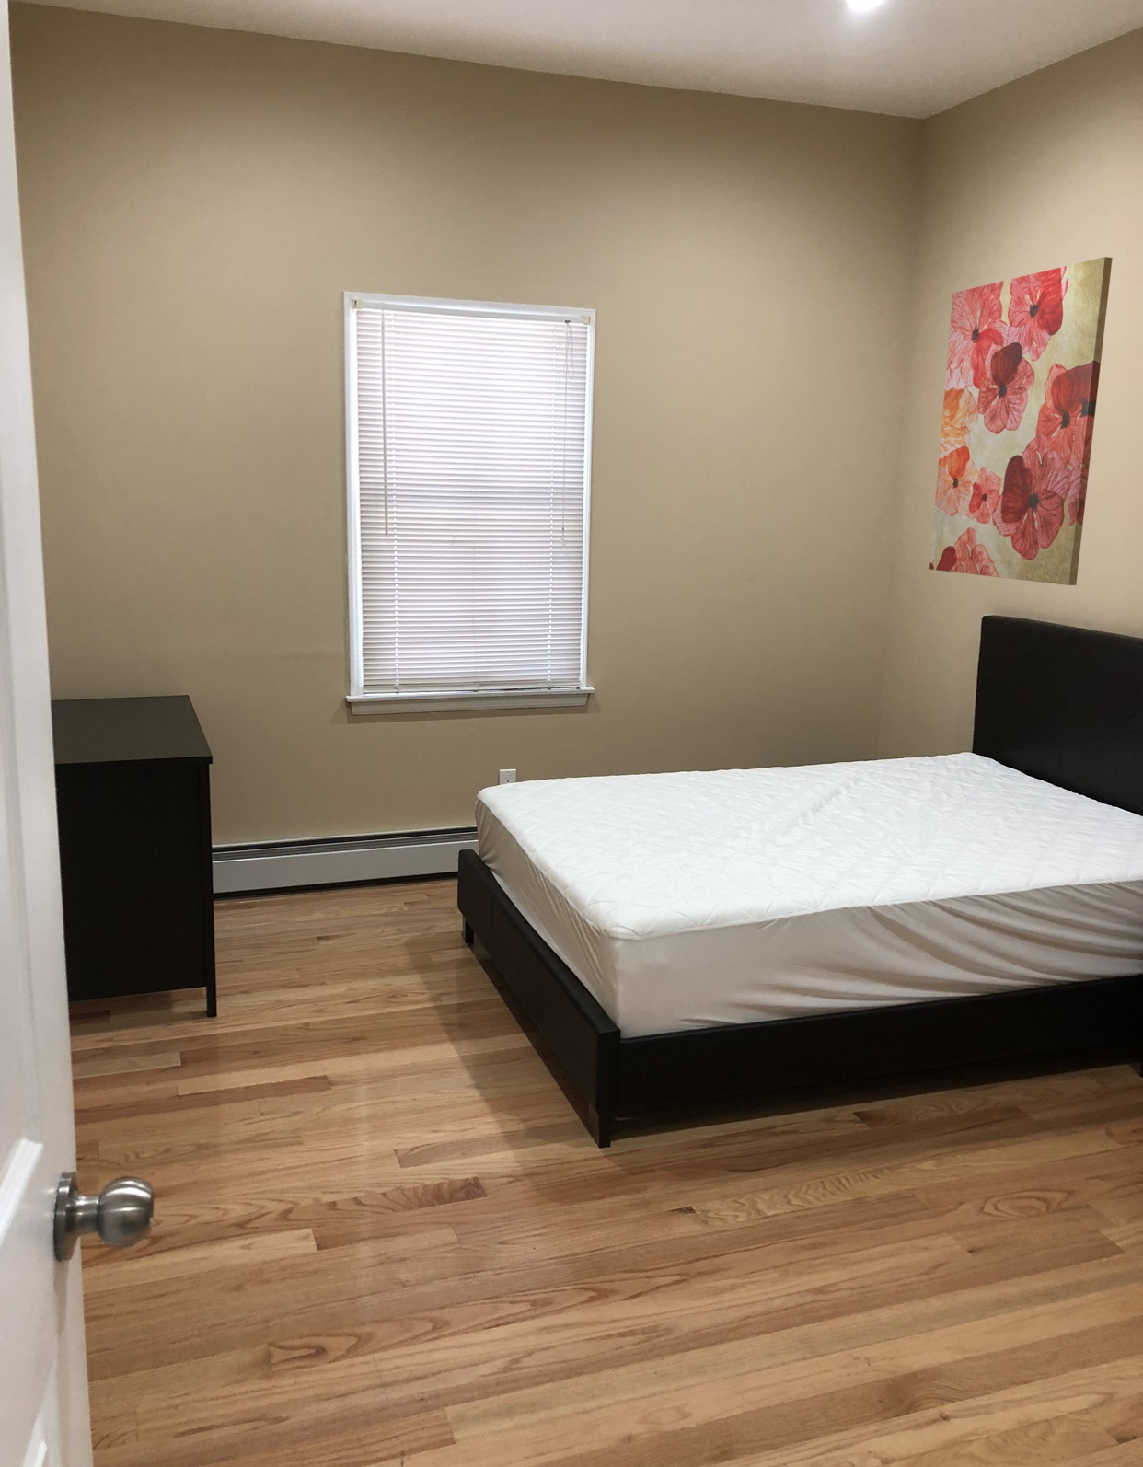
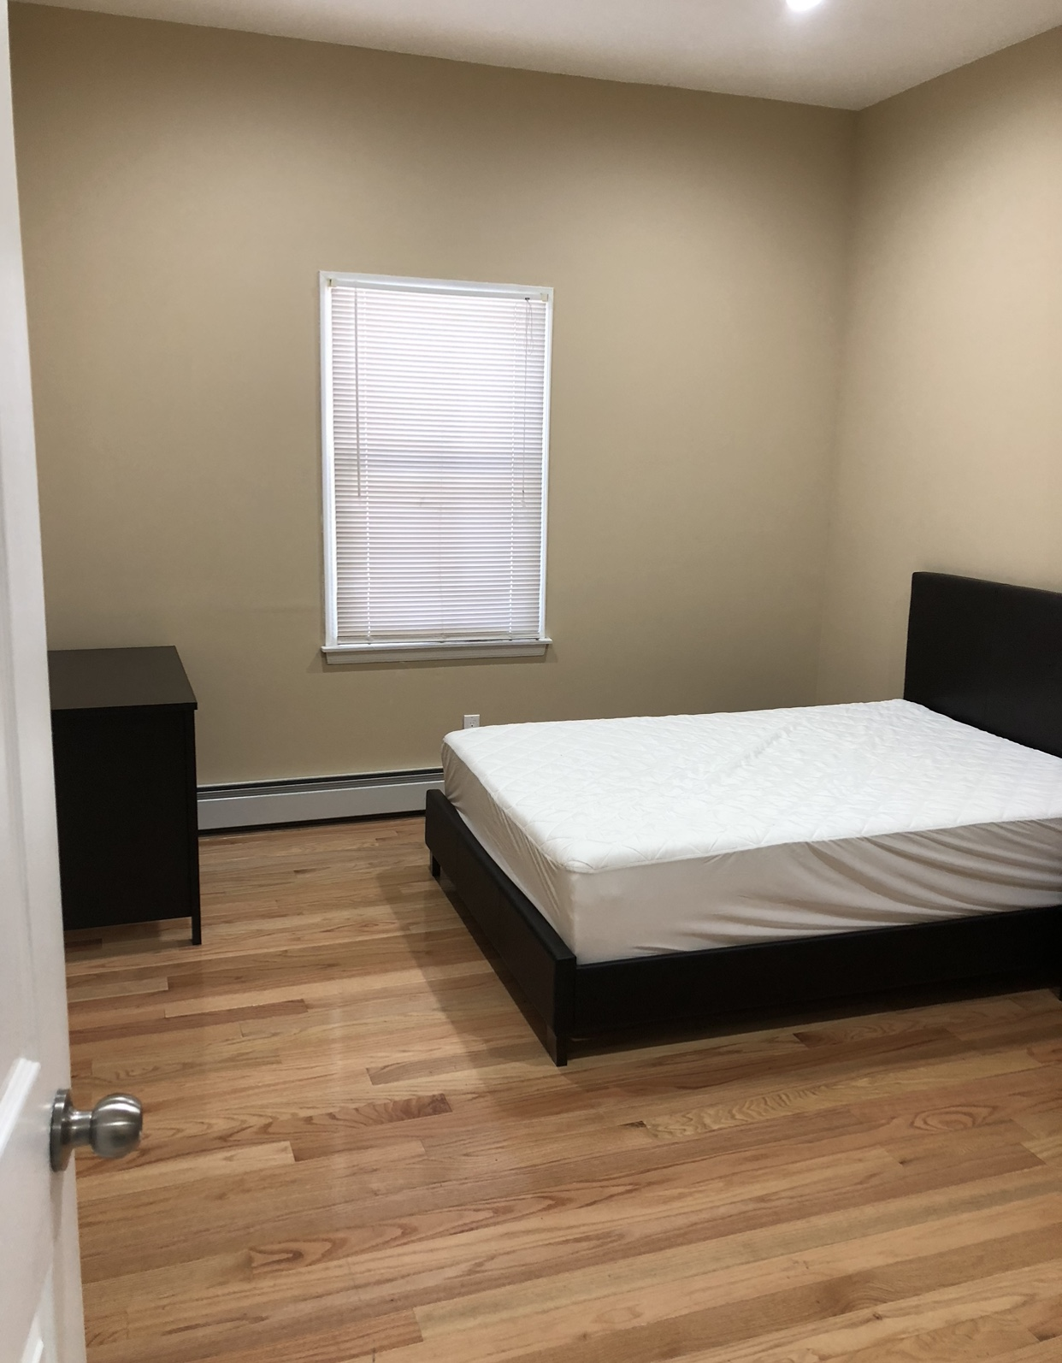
- wall art [929,256,1113,586]
